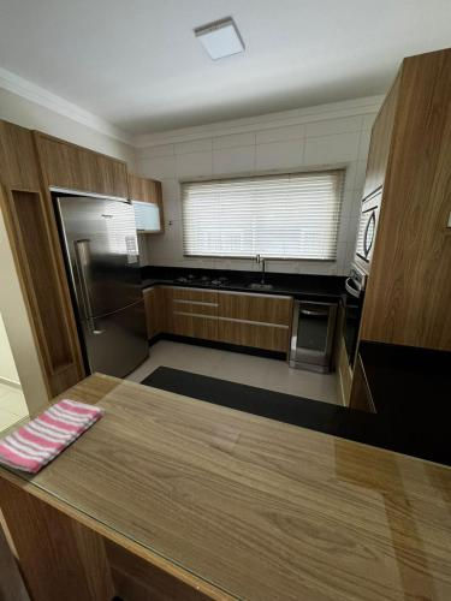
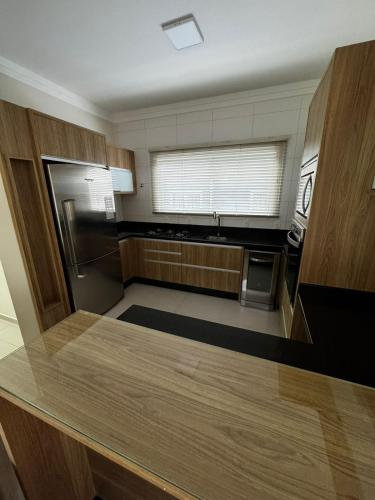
- dish towel [0,398,106,474]
